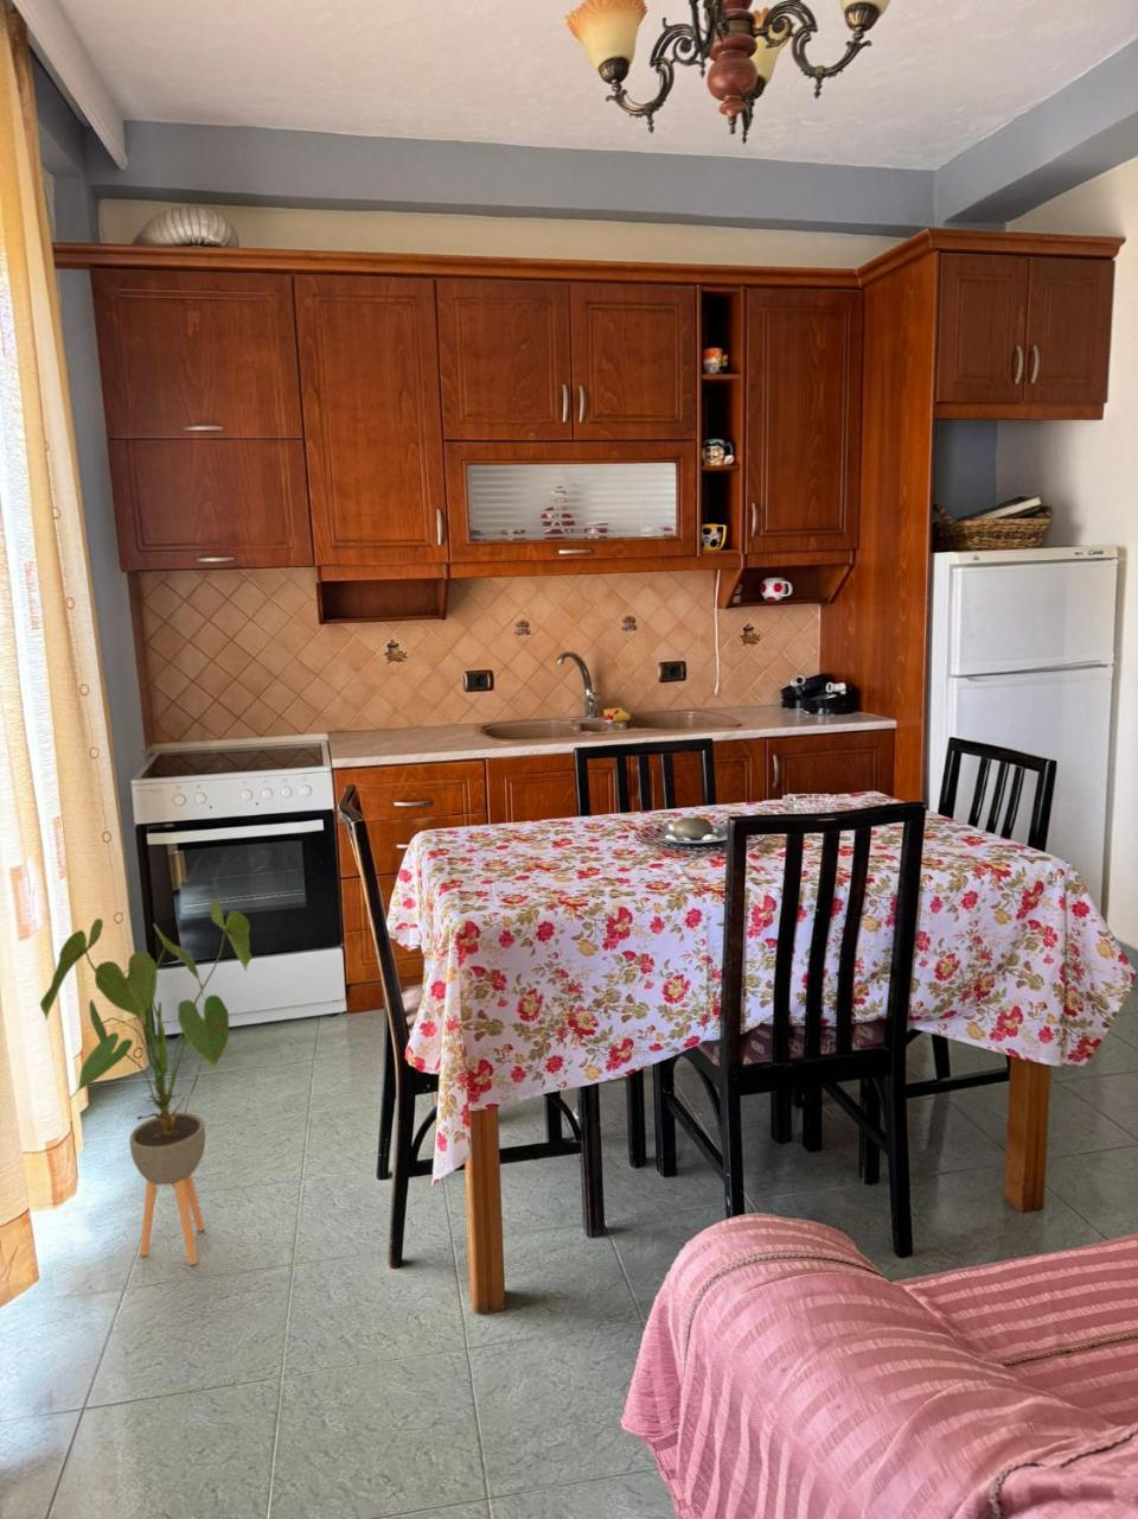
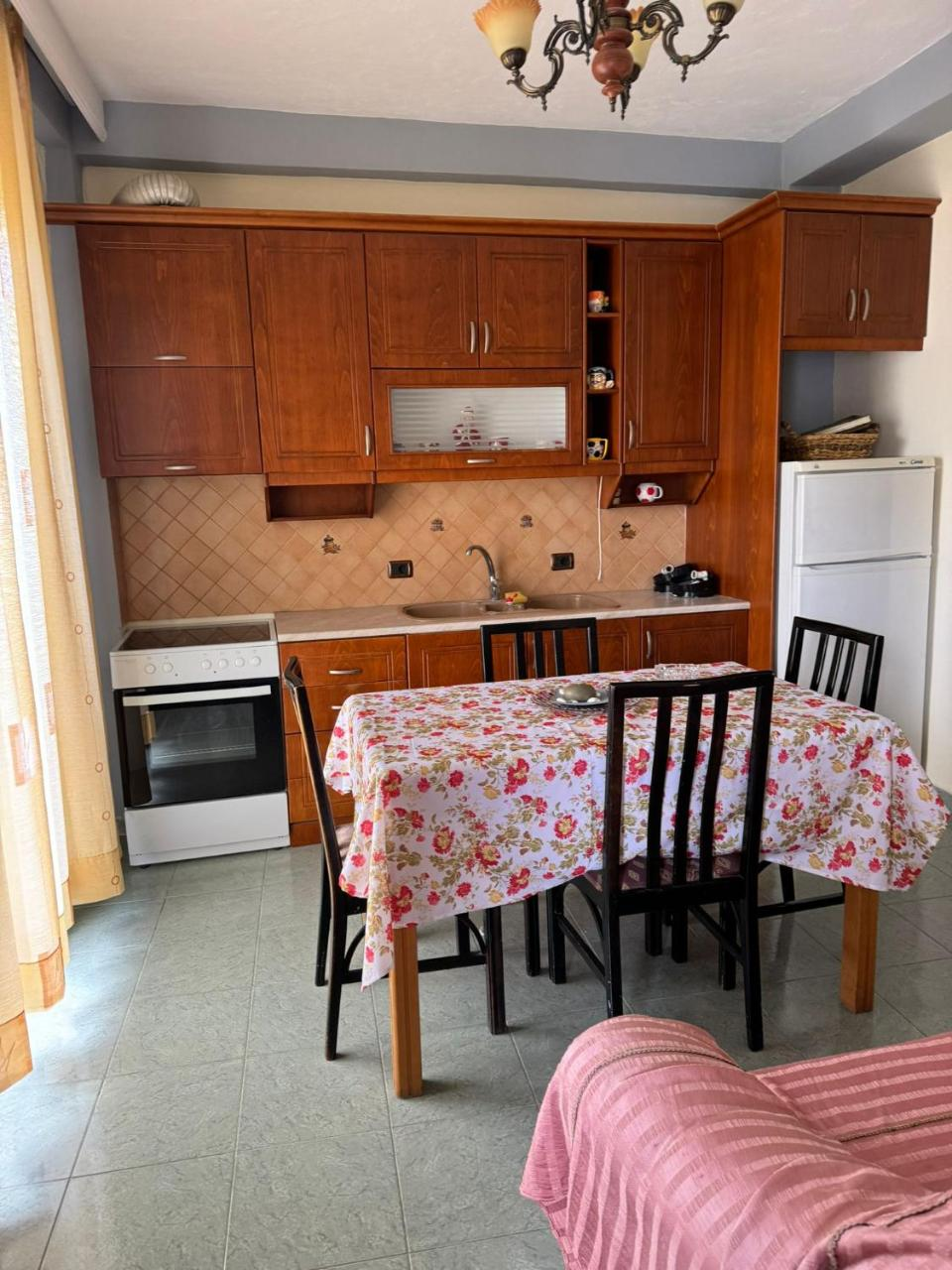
- house plant [39,899,253,1267]
